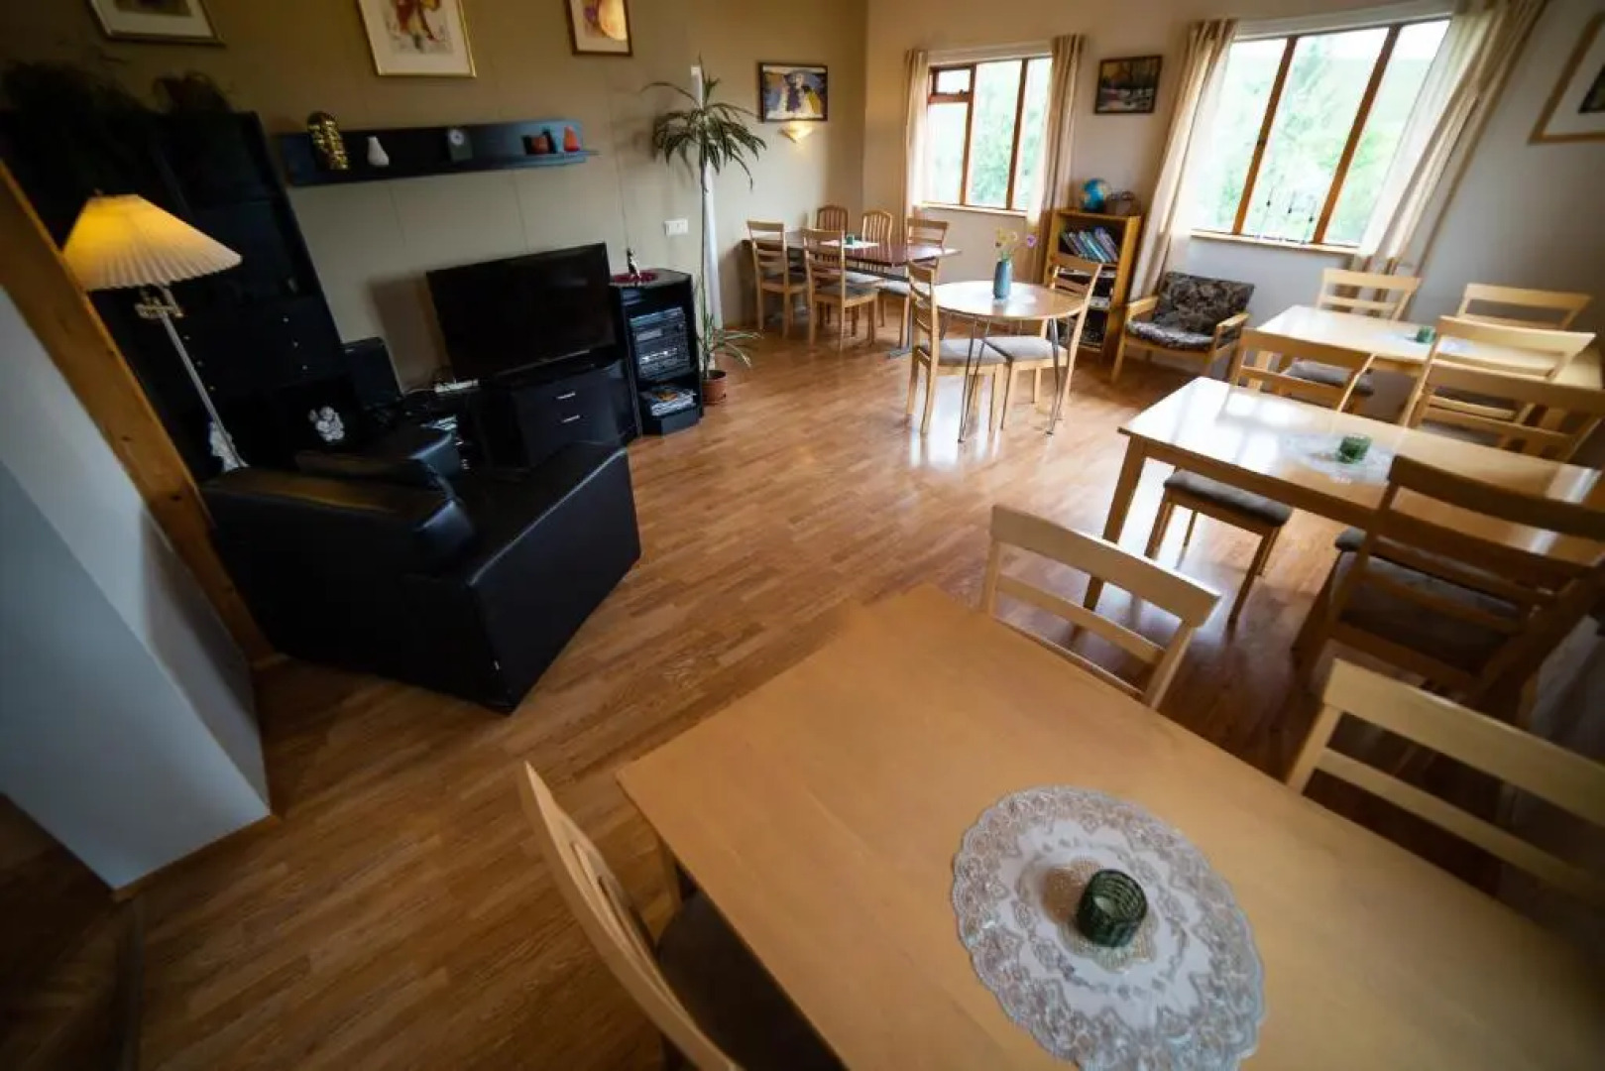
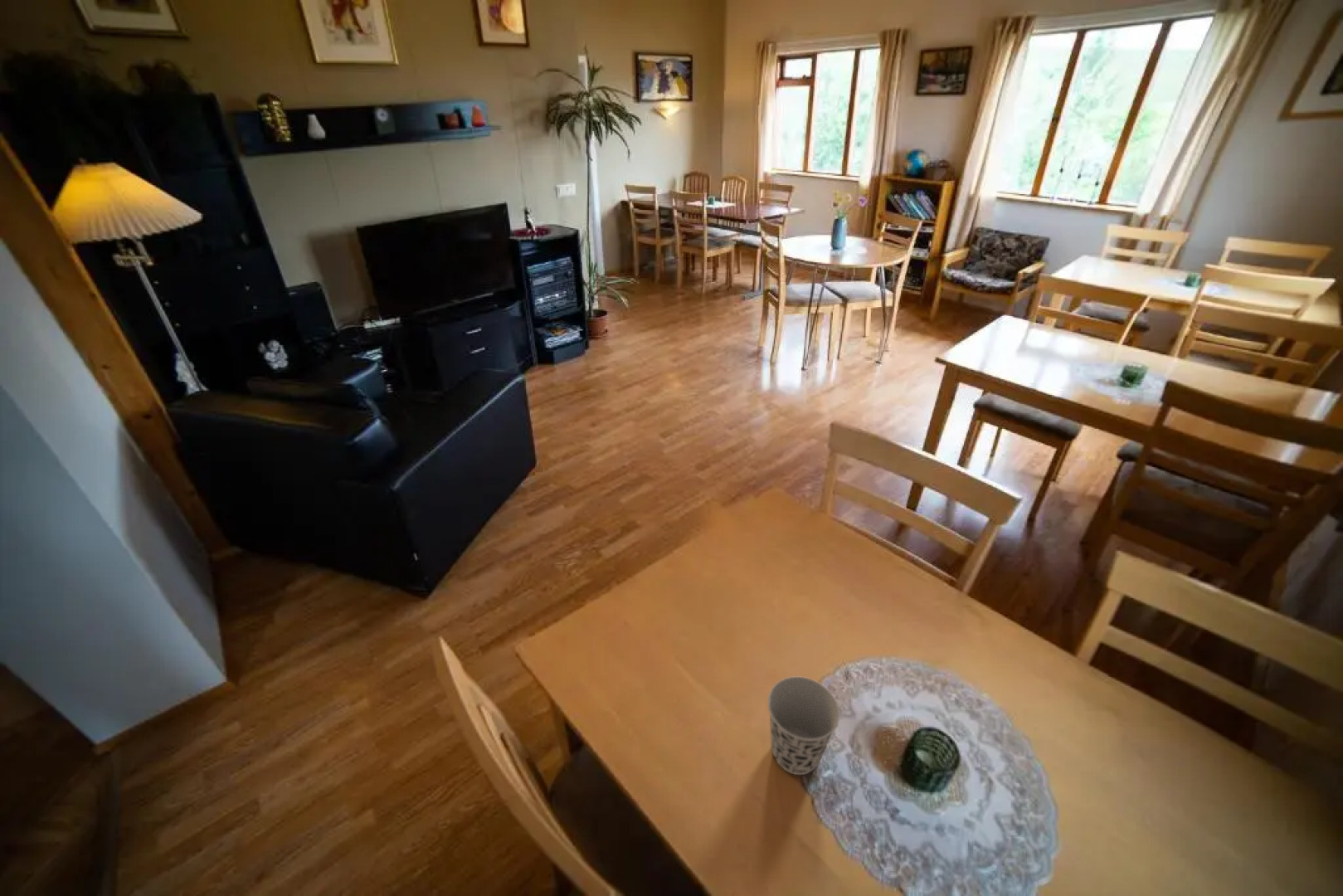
+ cup [767,675,840,776]
